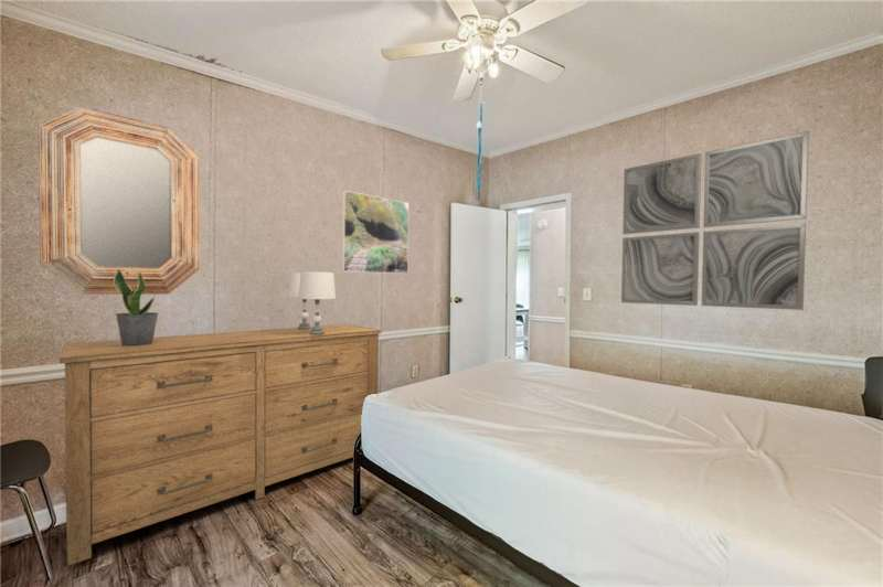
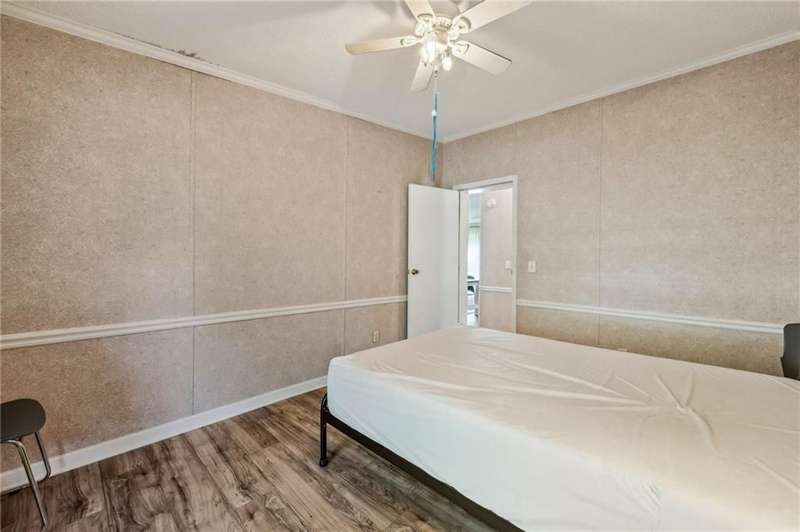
- wall art [620,130,810,311]
- dresser [58,323,382,567]
- home mirror [38,106,201,296]
- table lamp [286,270,337,335]
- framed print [341,190,409,275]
- potted plant [114,269,160,346]
